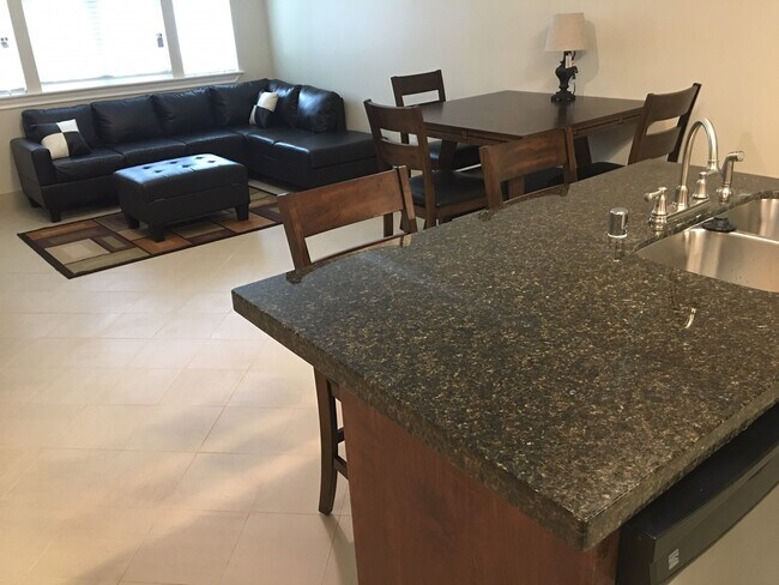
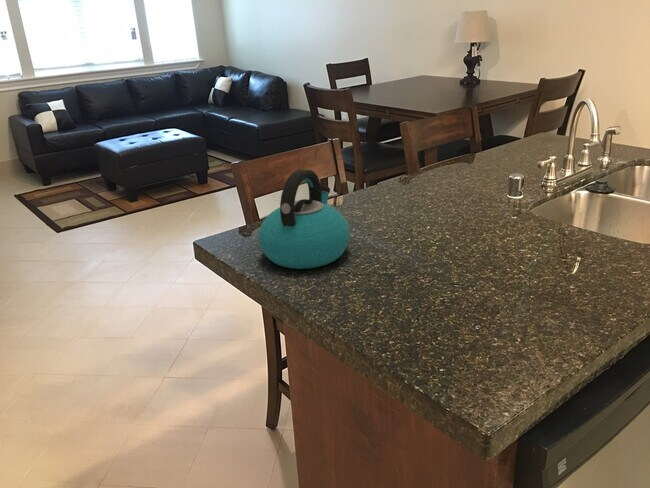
+ kettle [258,168,351,270]
